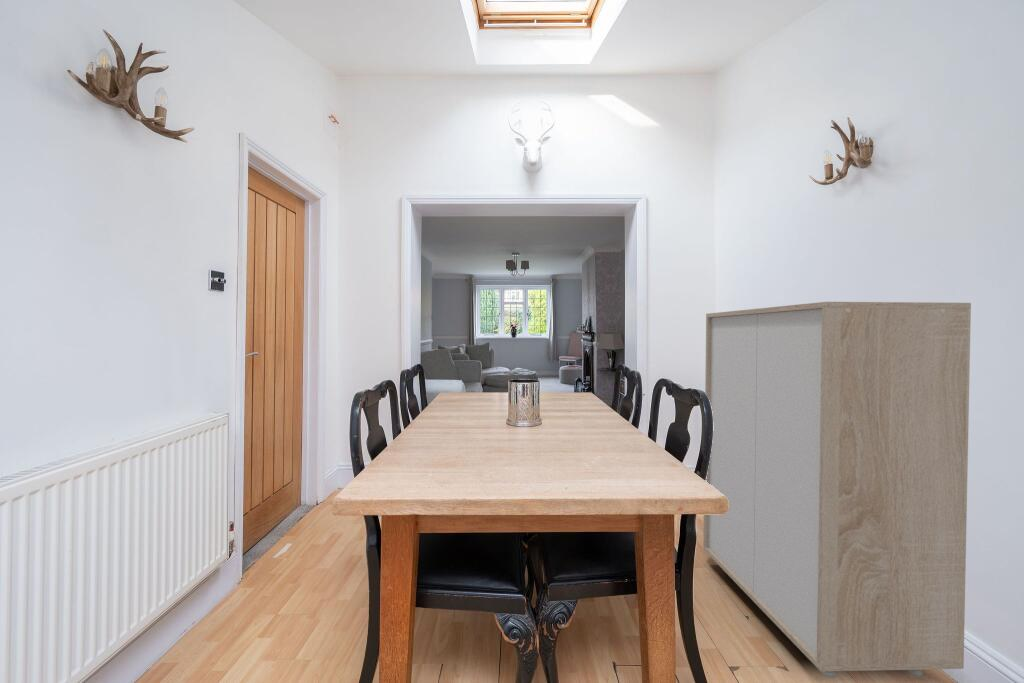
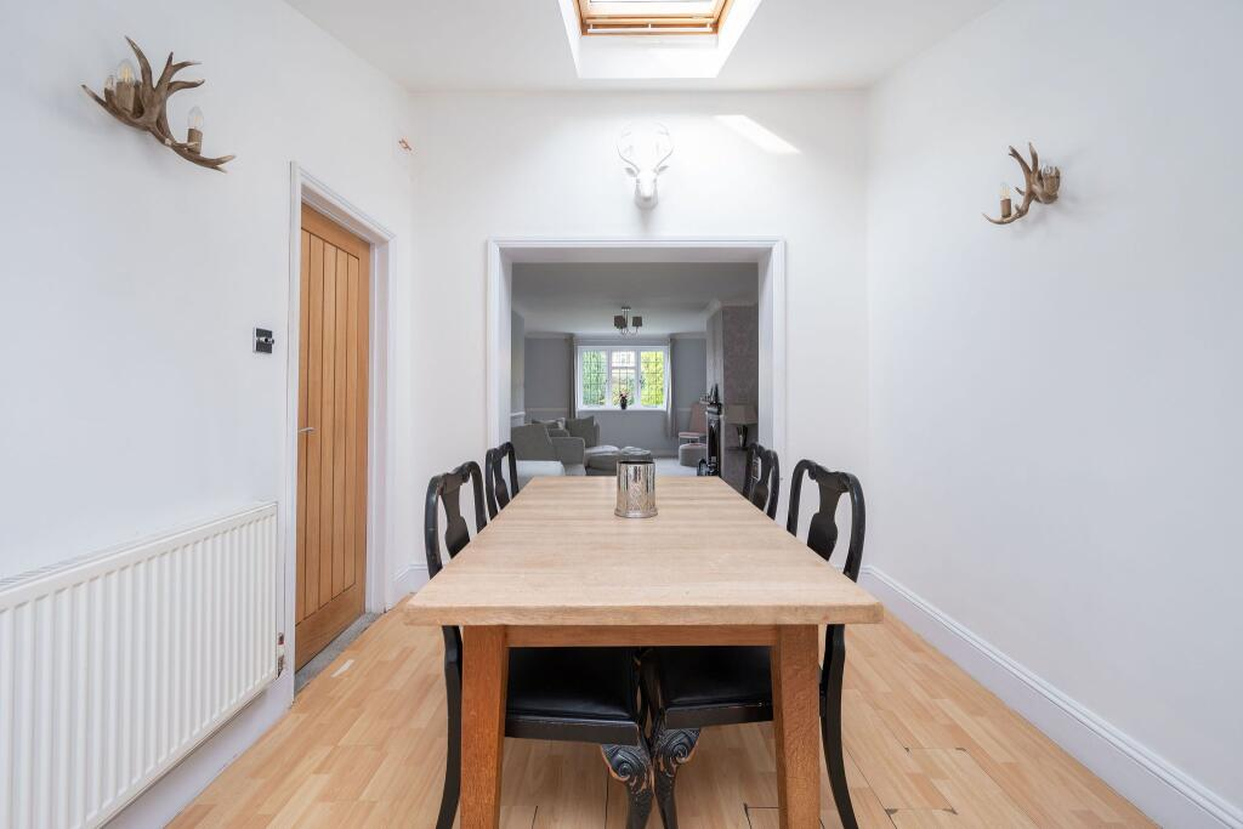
- storage cabinet [702,301,972,679]
